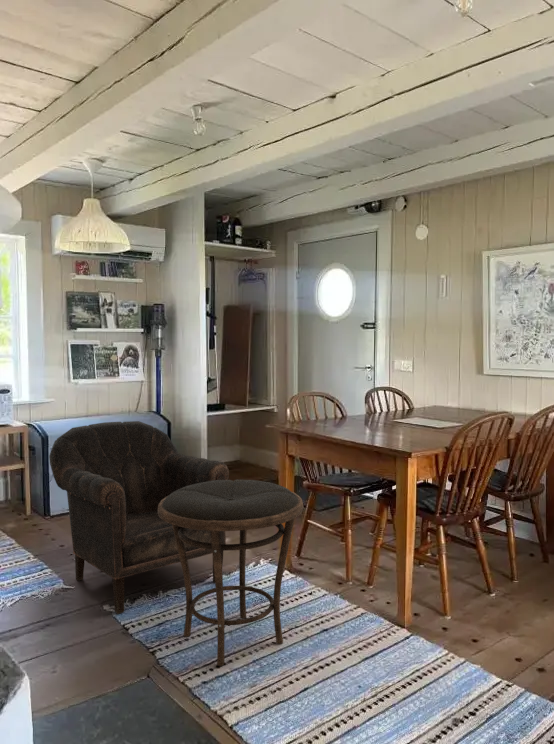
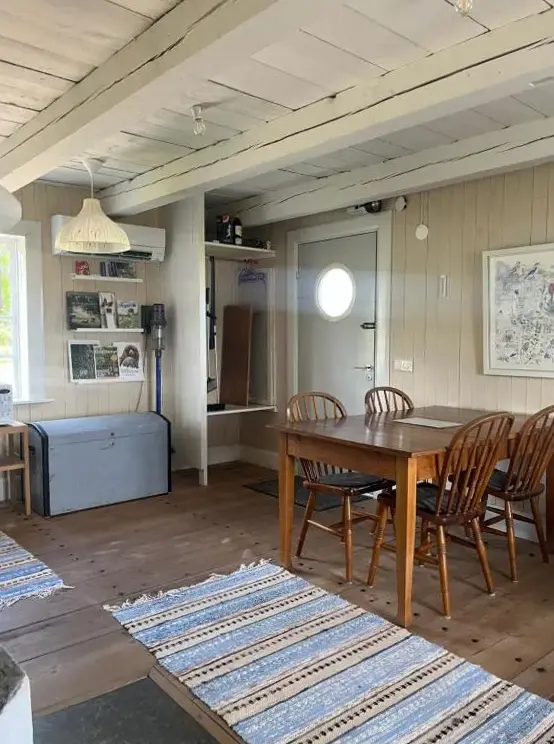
- side table [158,479,305,667]
- armchair [48,420,230,615]
